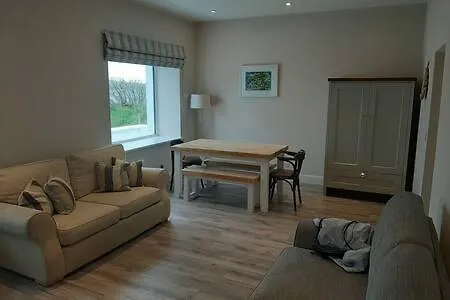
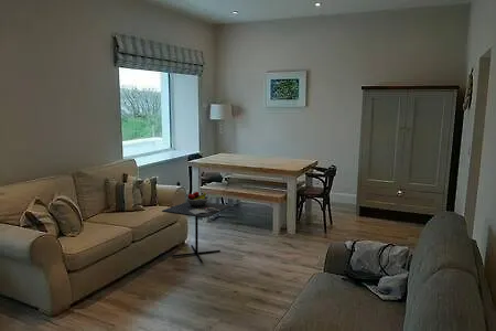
+ kitchen table [161,191,231,264]
